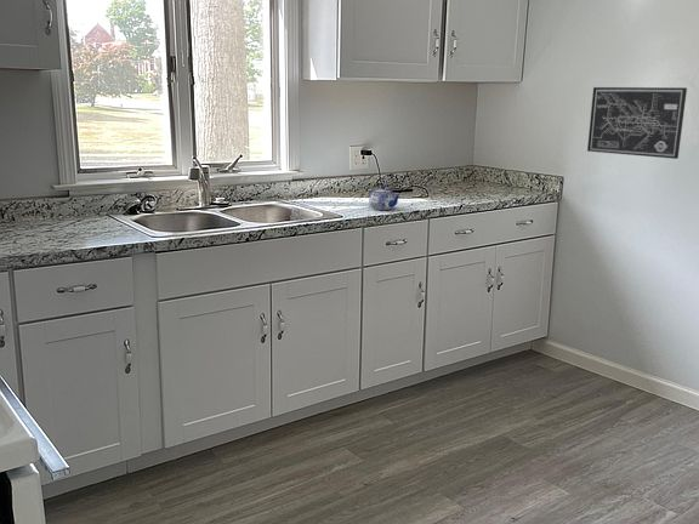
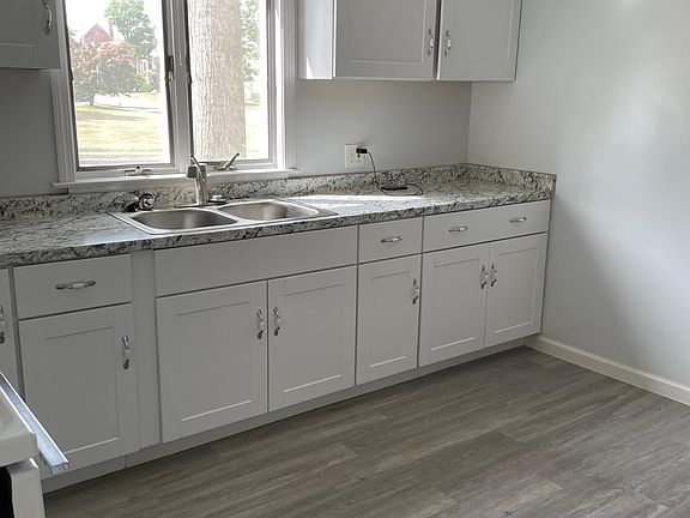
- wall art [586,86,688,160]
- teapot [368,184,402,211]
